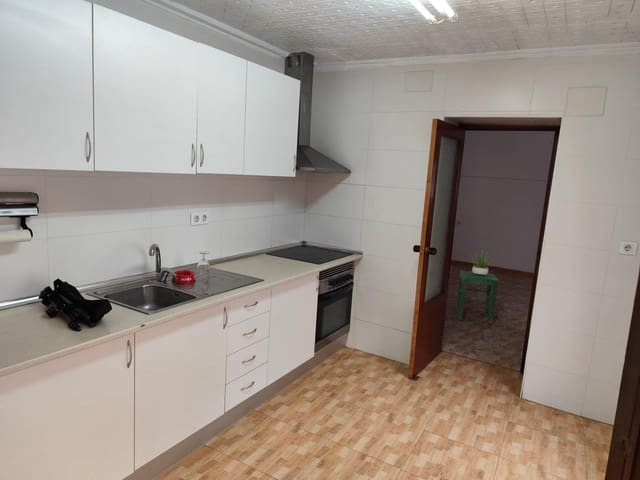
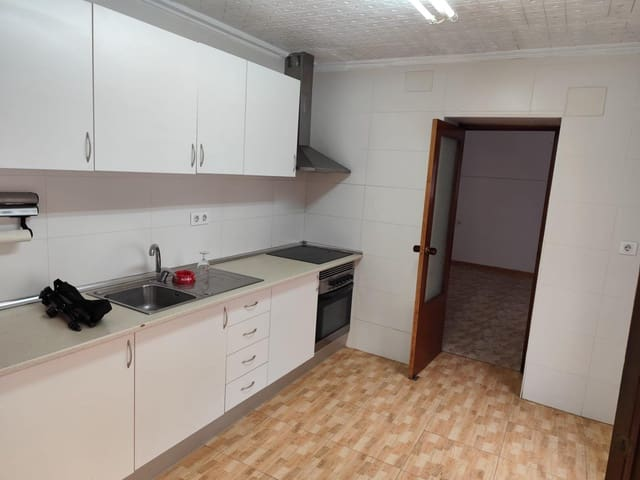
- stool [455,269,499,325]
- potted plant [468,247,492,276]
